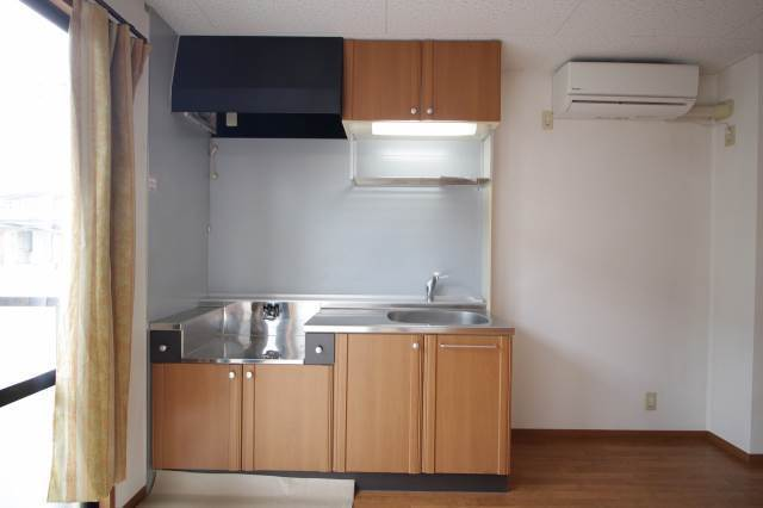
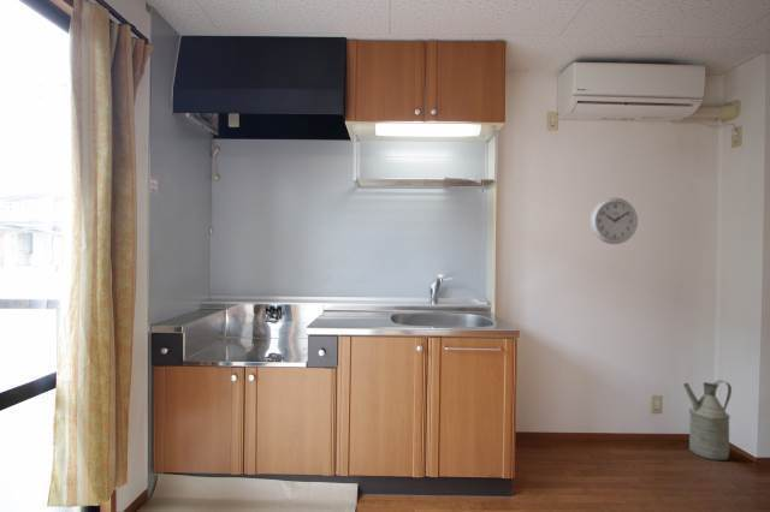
+ wall clock [590,197,639,245]
+ watering can [682,379,733,462]
